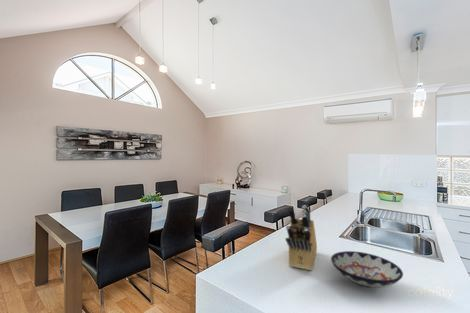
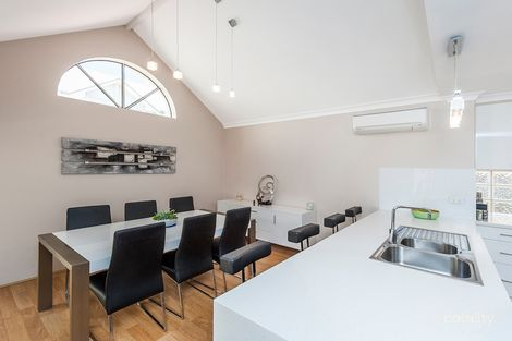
- bowl [330,250,404,288]
- knife block [285,204,318,271]
